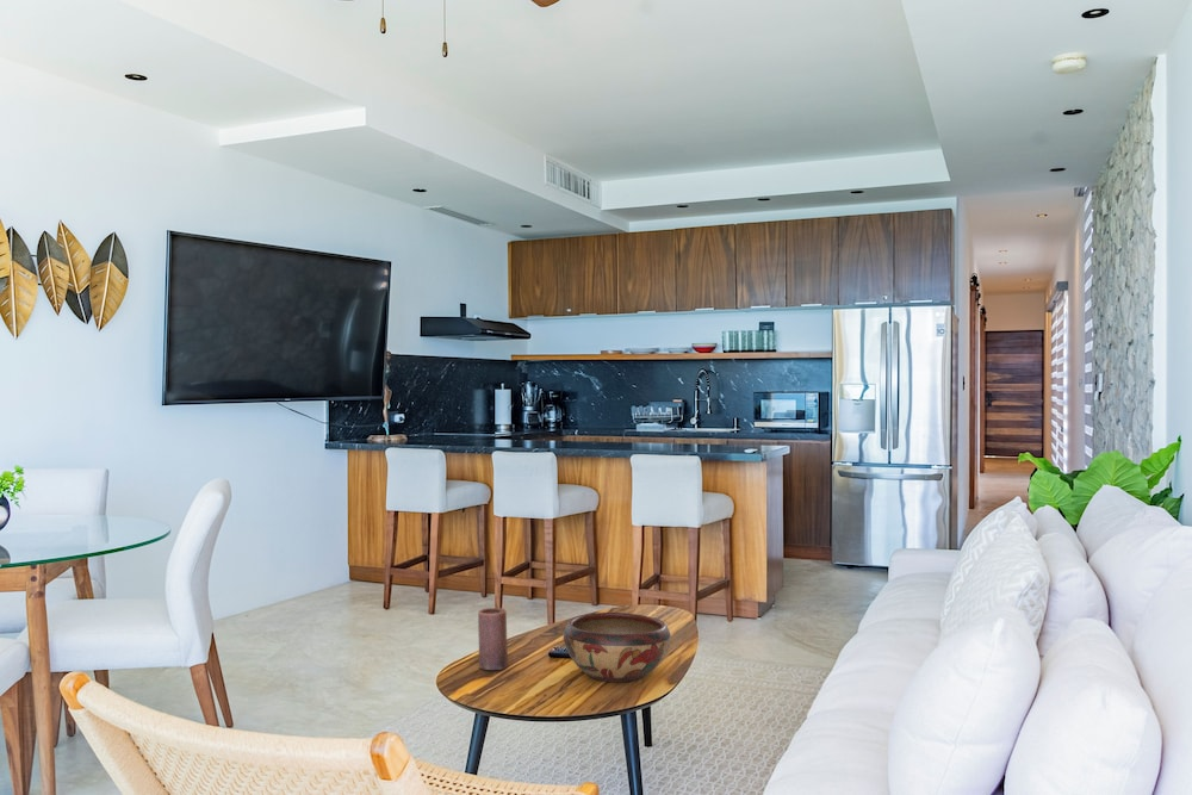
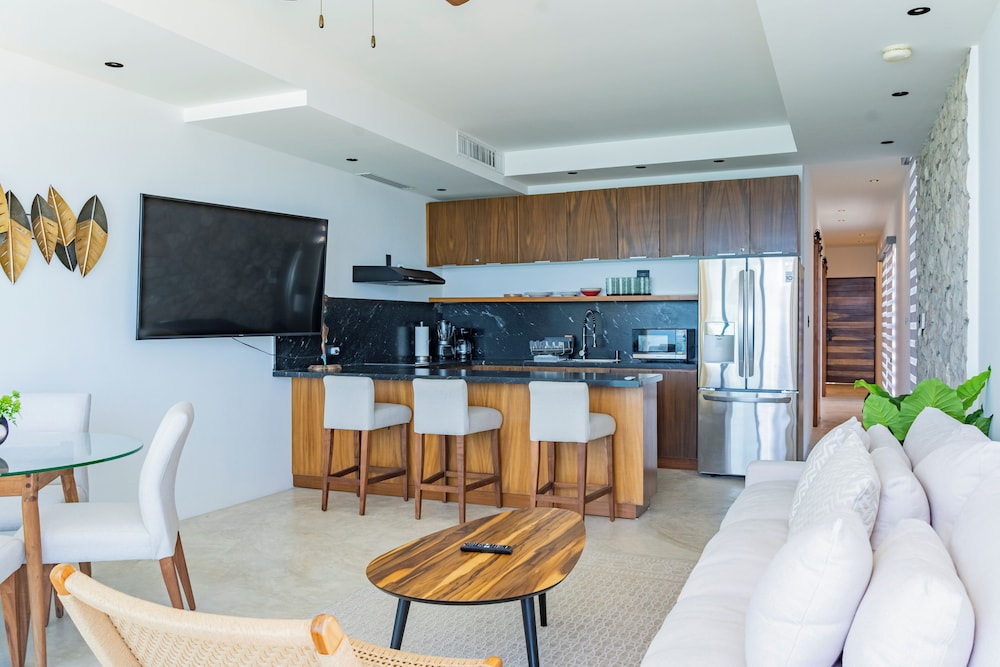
- decorative bowl [563,611,672,683]
- candle [477,607,509,671]
